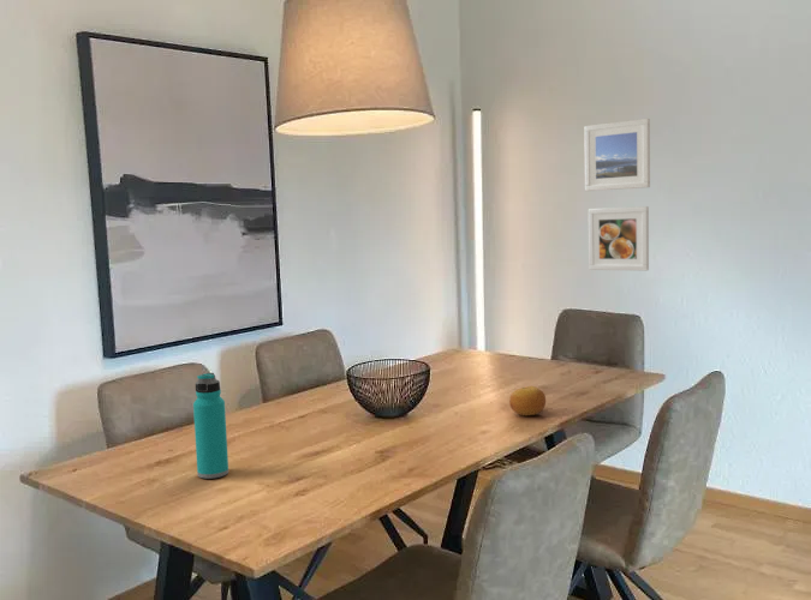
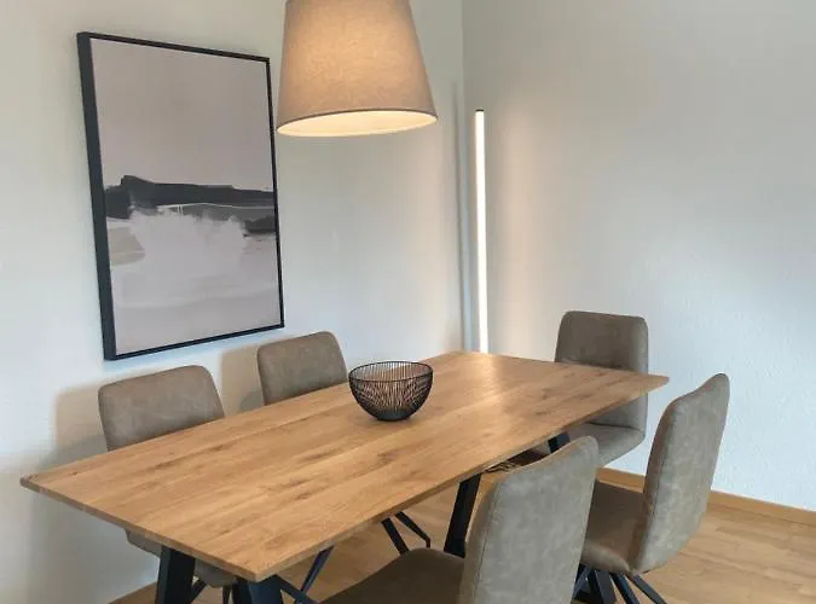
- water bottle [192,372,229,480]
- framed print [588,205,650,271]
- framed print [583,118,651,192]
- fruit [508,385,547,416]
